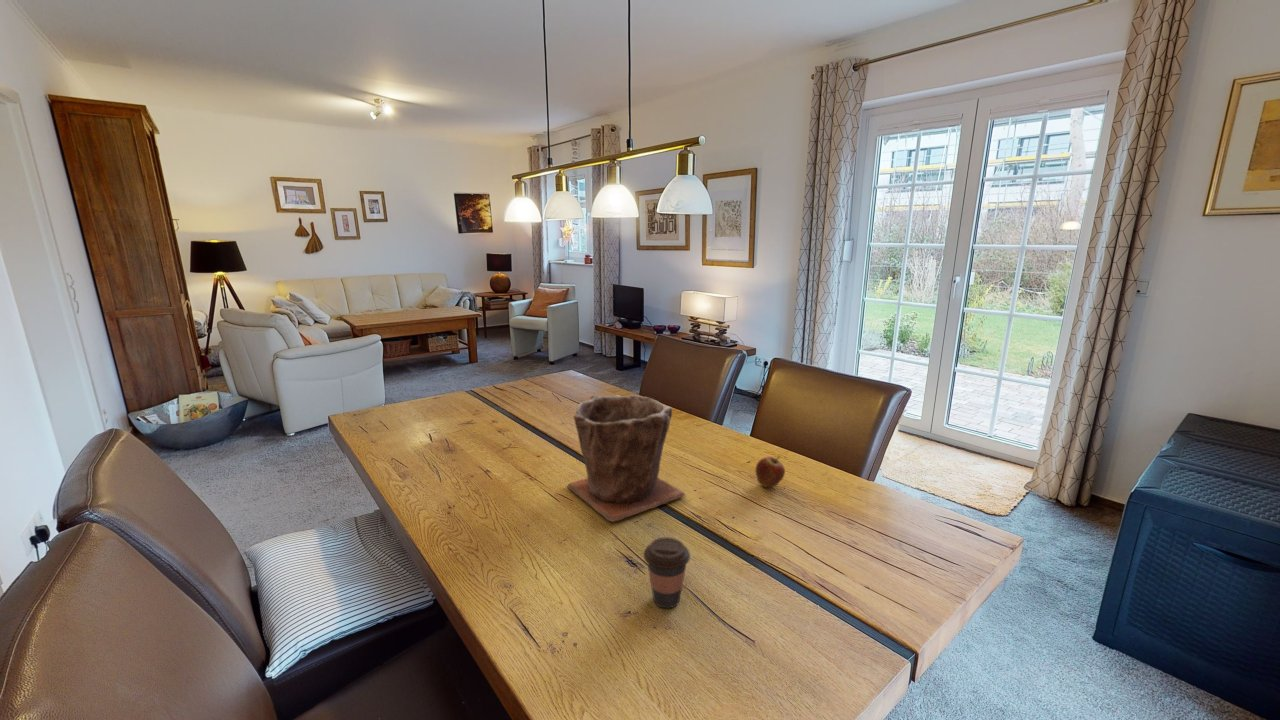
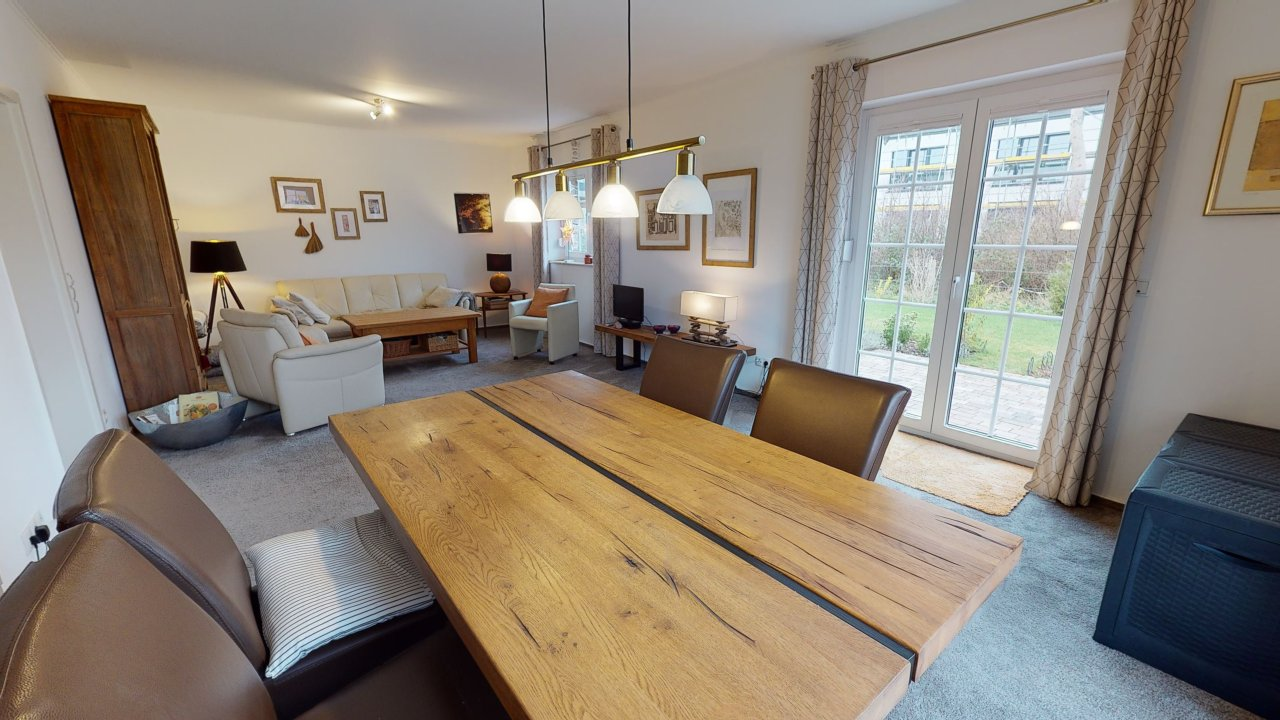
- plant pot [566,394,687,523]
- fruit [754,456,786,489]
- coffee cup [643,536,691,609]
